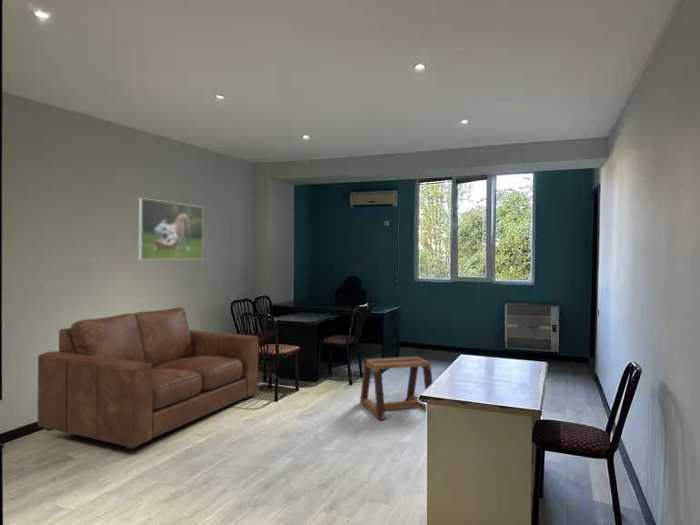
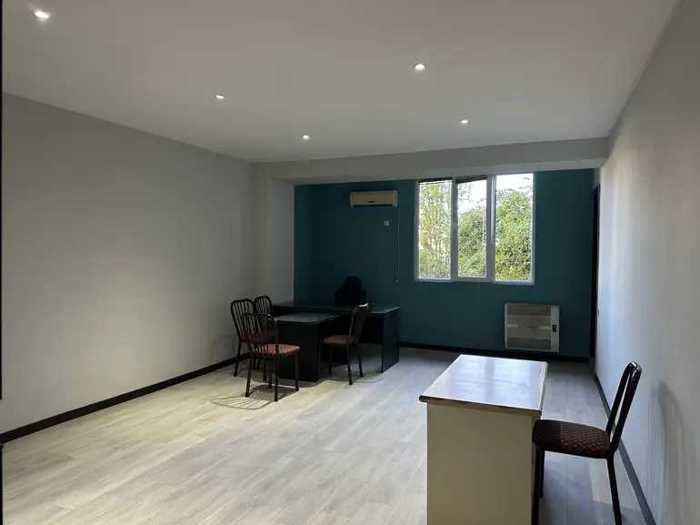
- stool [359,355,433,421]
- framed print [138,197,204,261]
- sofa [37,307,259,450]
